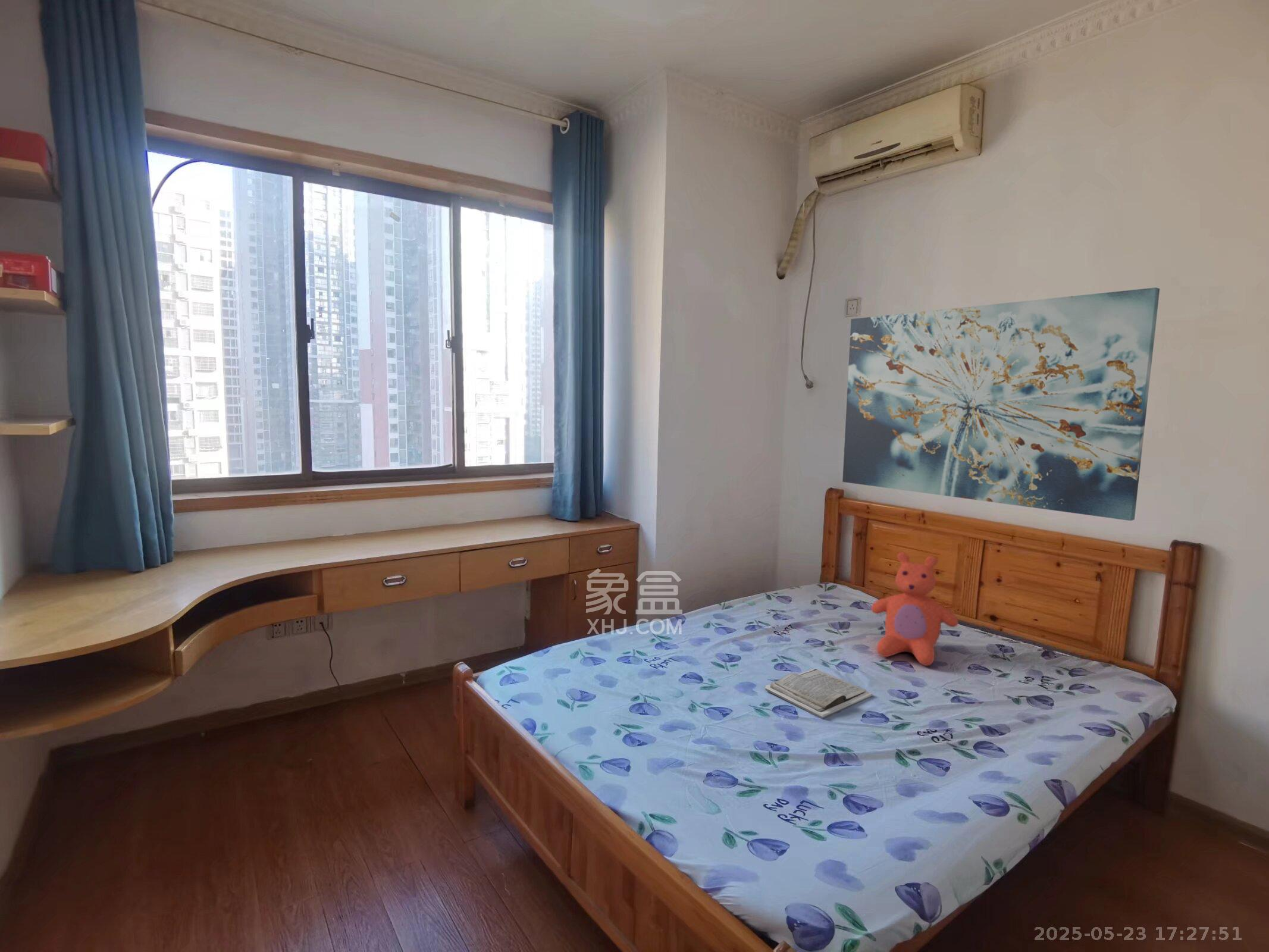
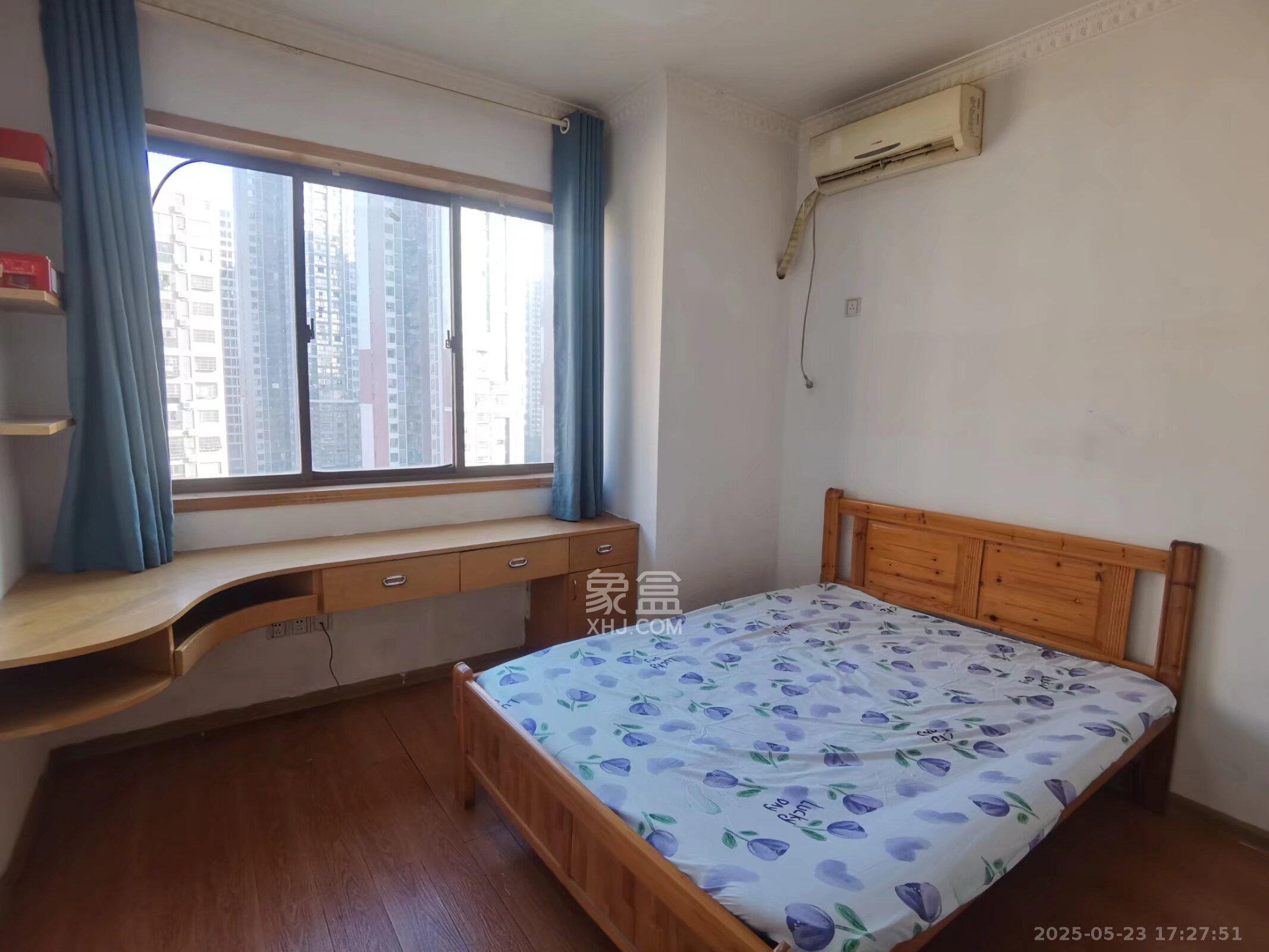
- teddy bear [870,552,959,666]
- wall art [842,287,1160,521]
- book [764,668,873,719]
